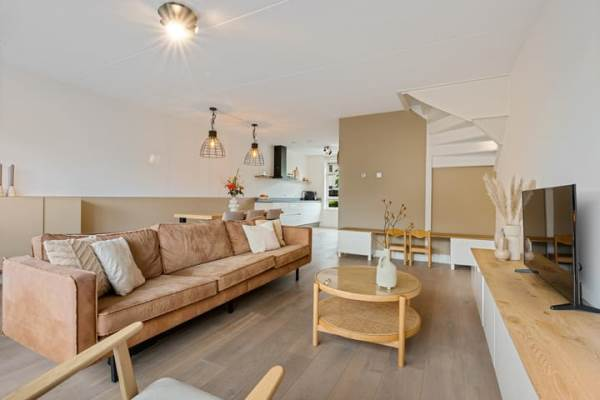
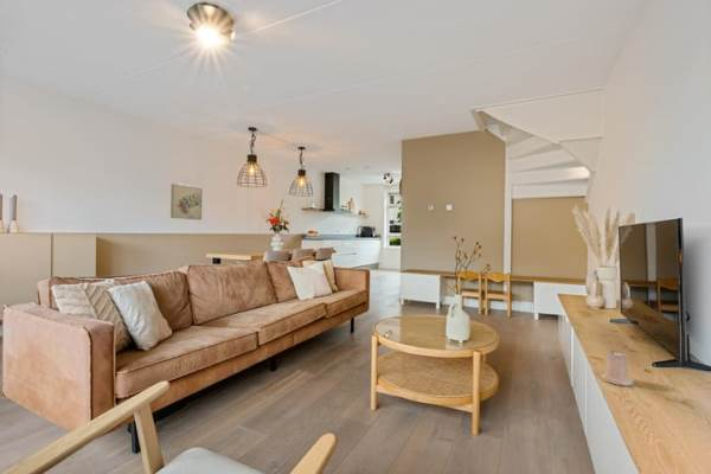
+ candle [601,348,634,386]
+ wall art [169,182,204,222]
